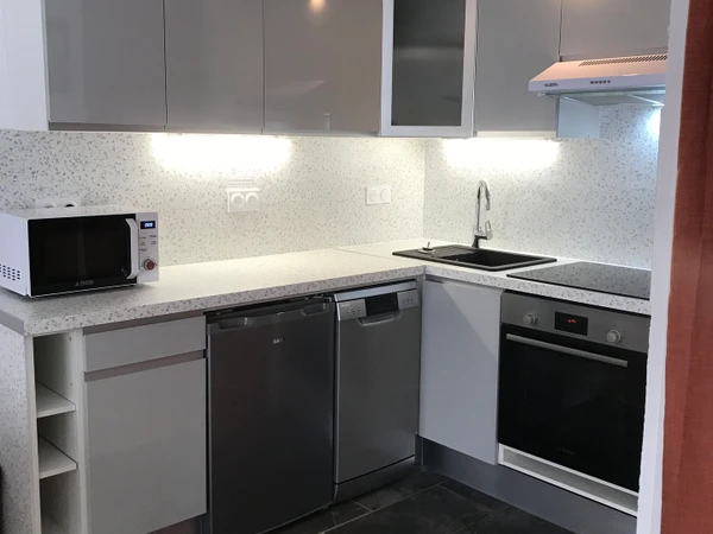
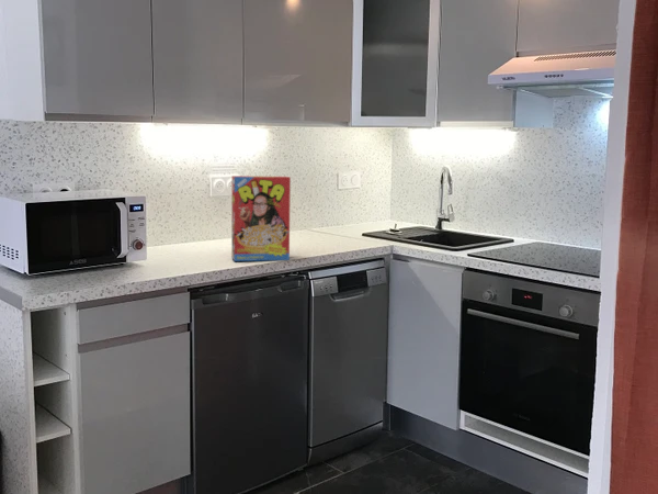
+ cereal box [230,175,292,262]
